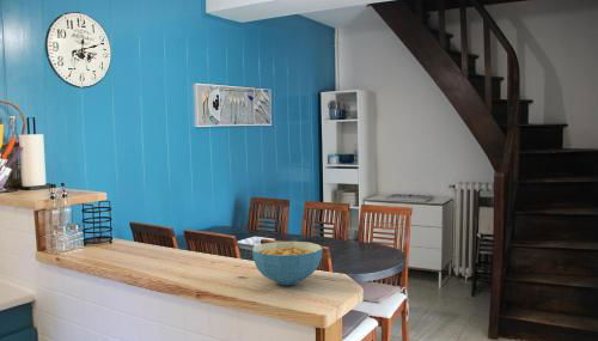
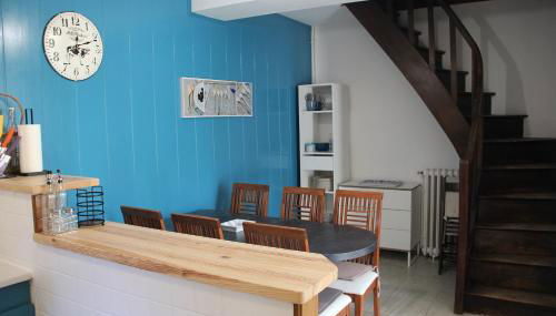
- cereal bowl [251,240,324,286]
